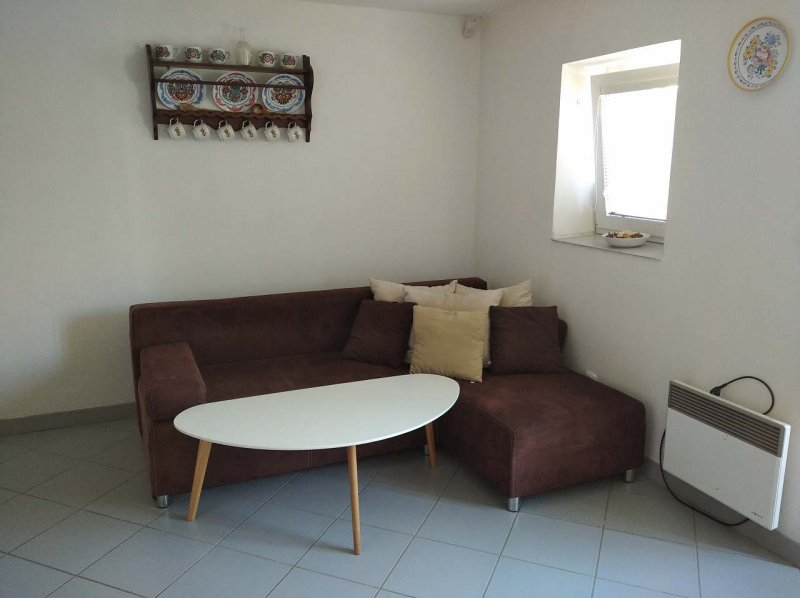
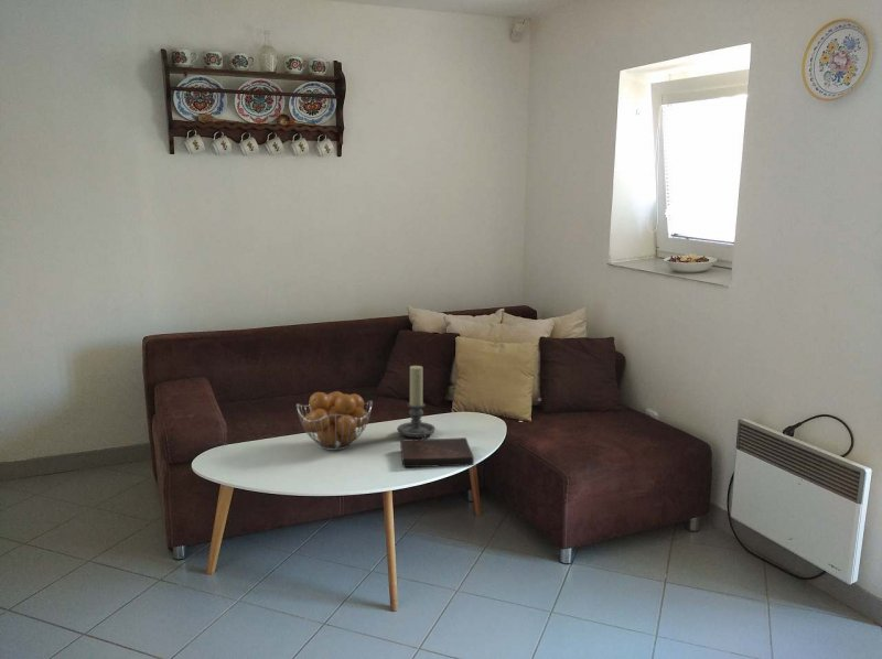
+ fruit basket [295,390,374,452]
+ candle holder [396,365,437,439]
+ book [399,436,475,468]
